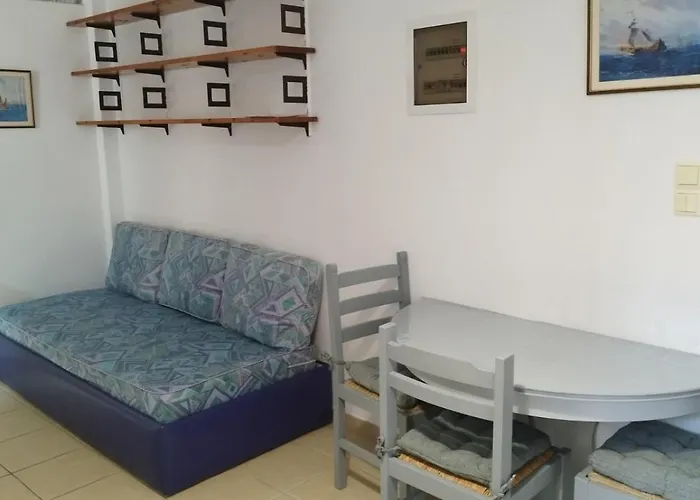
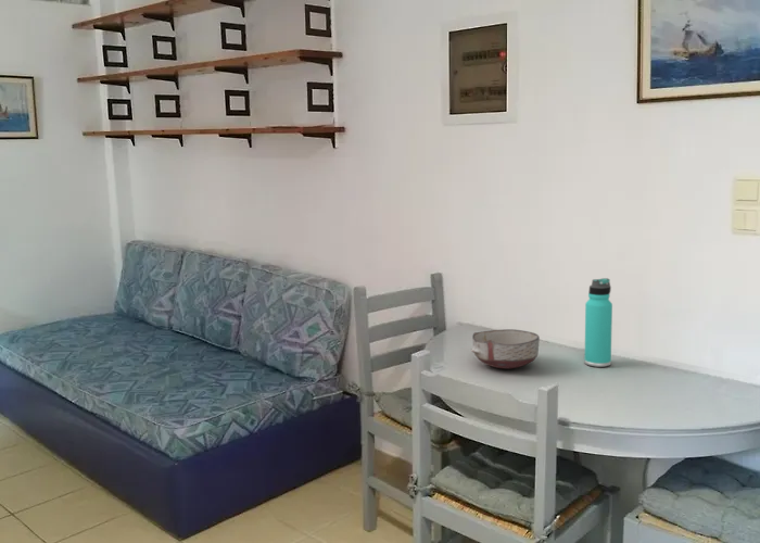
+ ceramic bowl [470,328,541,369]
+ thermos bottle [583,277,613,368]
